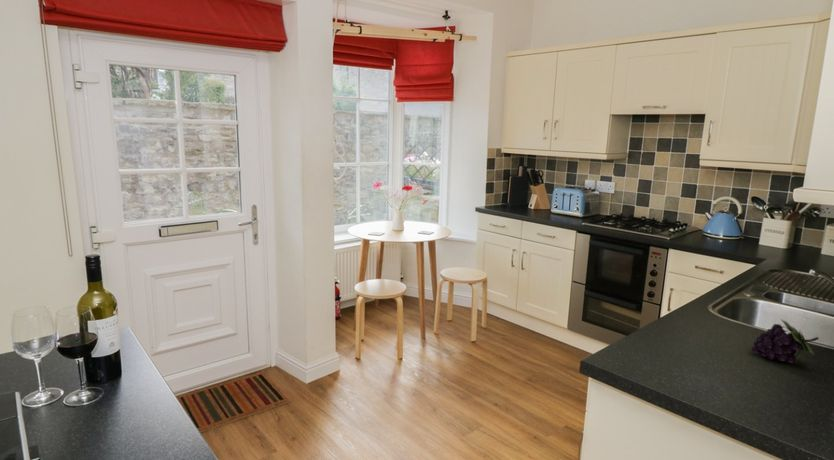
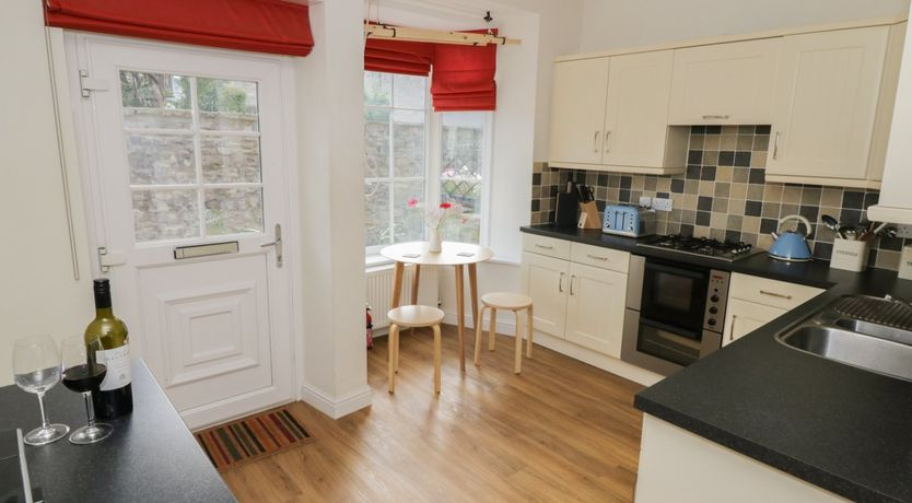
- fruit [750,318,820,364]
